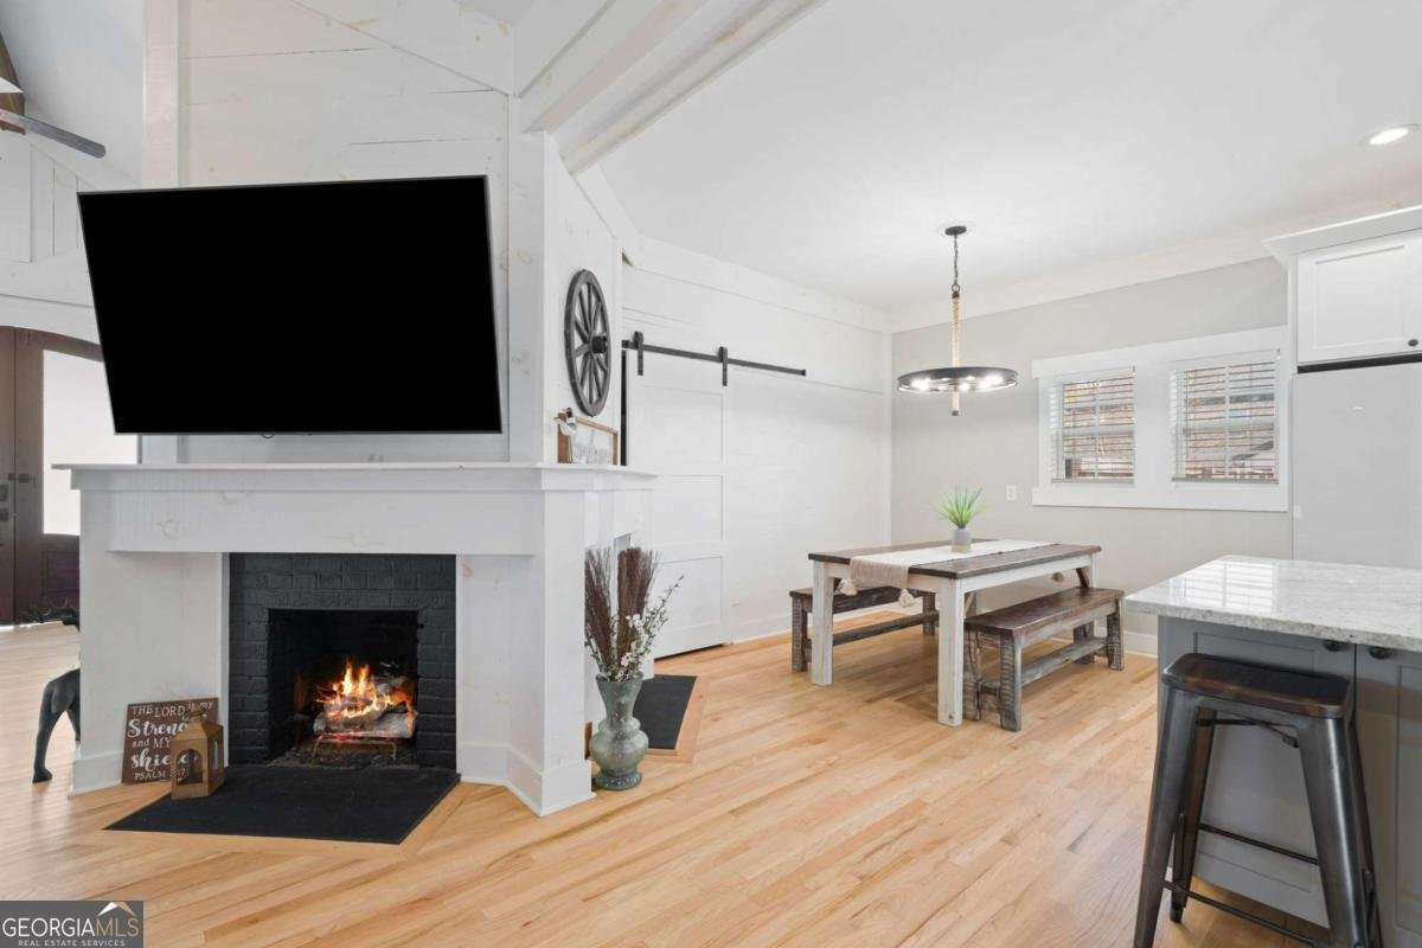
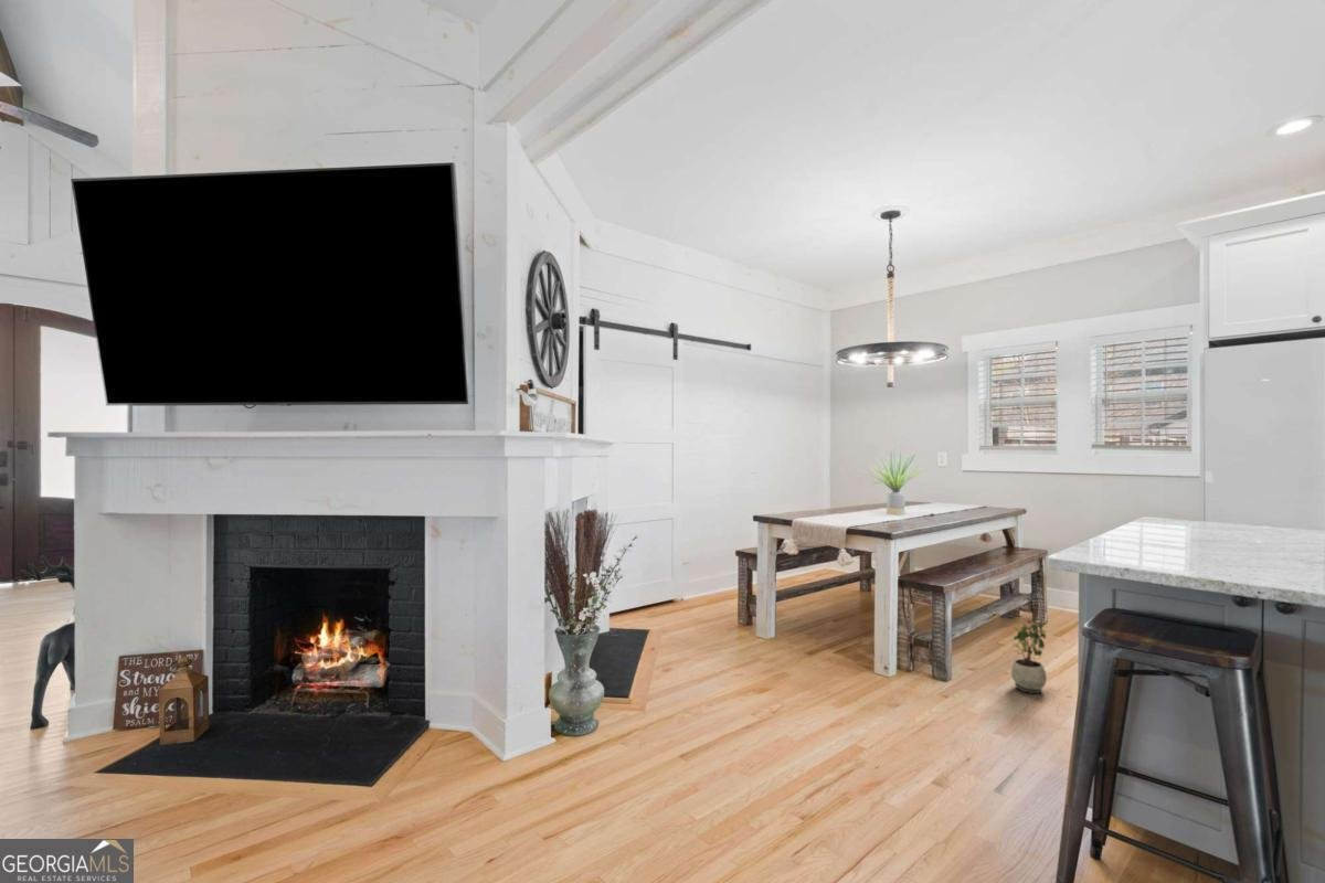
+ potted plant [1010,615,1048,694]
